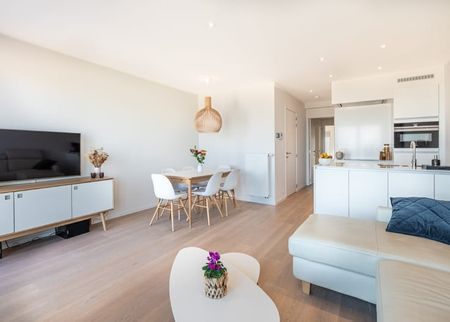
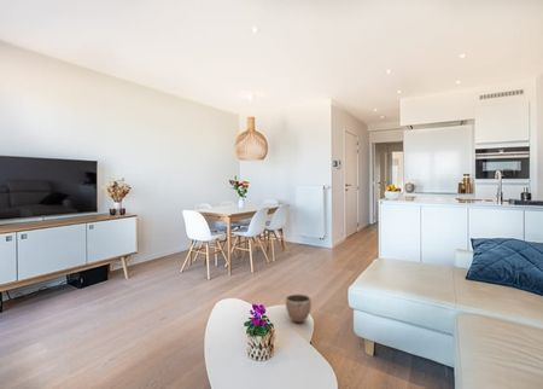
+ decorative bowl [285,294,313,324]
